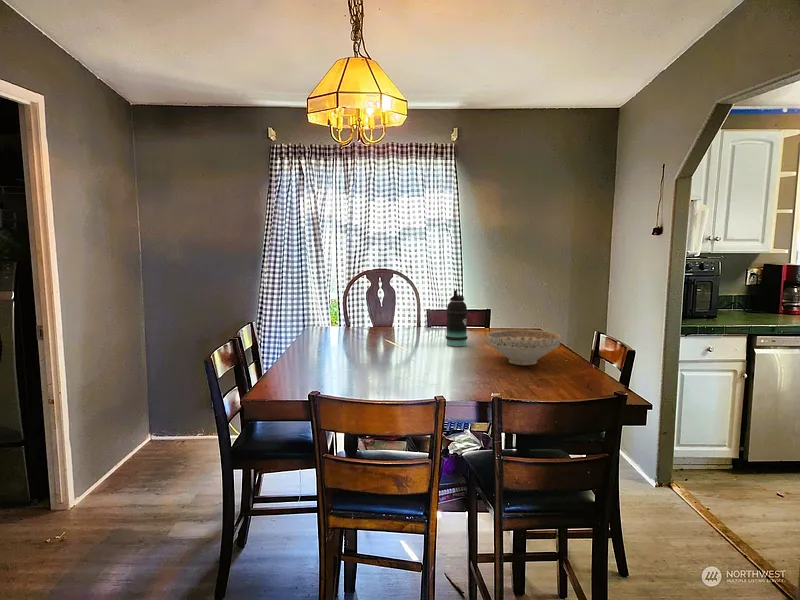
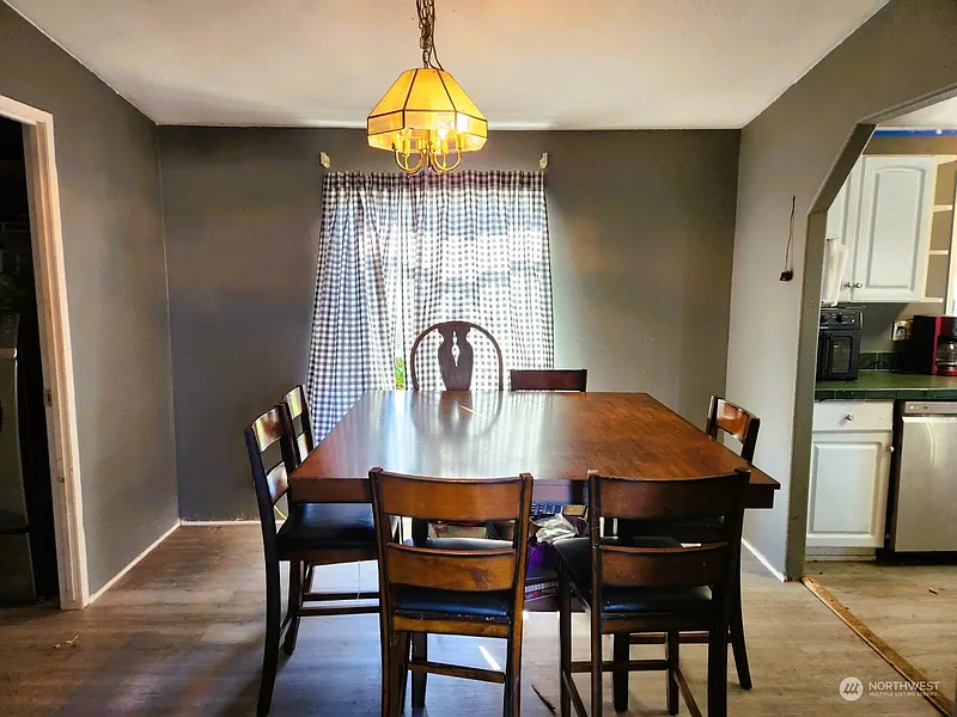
- decorative bowl [486,328,562,366]
- bottle [445,289,469,347]
